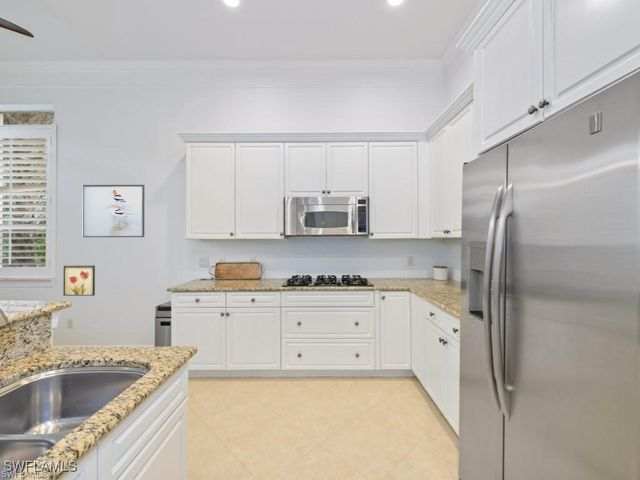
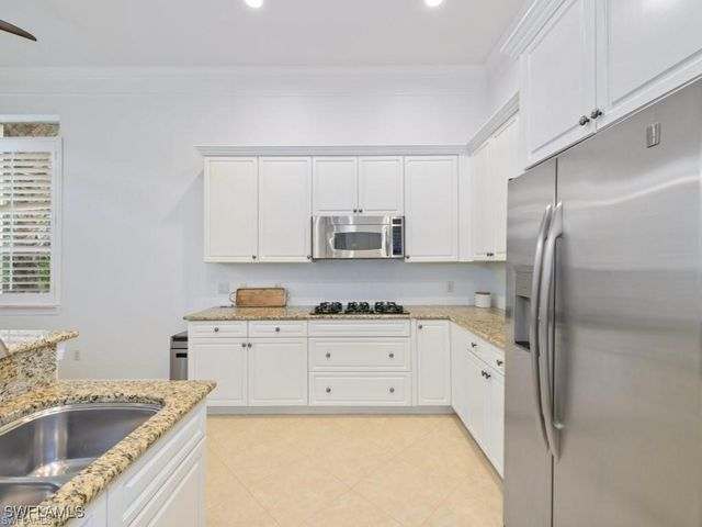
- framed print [82,184,146,238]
- wall art [62,264,96,297]
